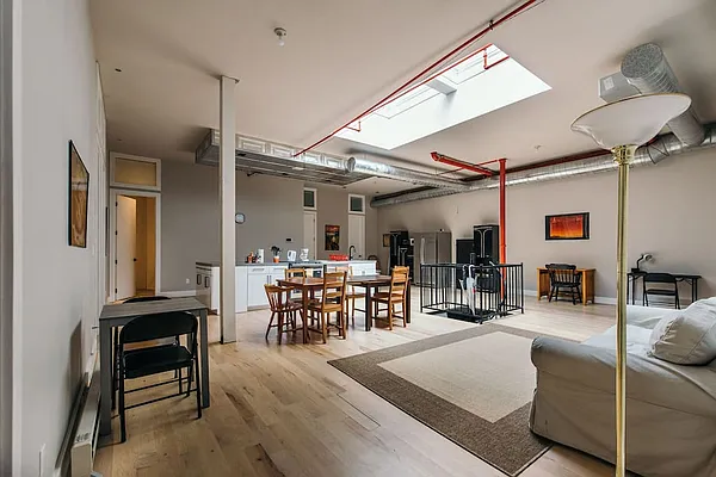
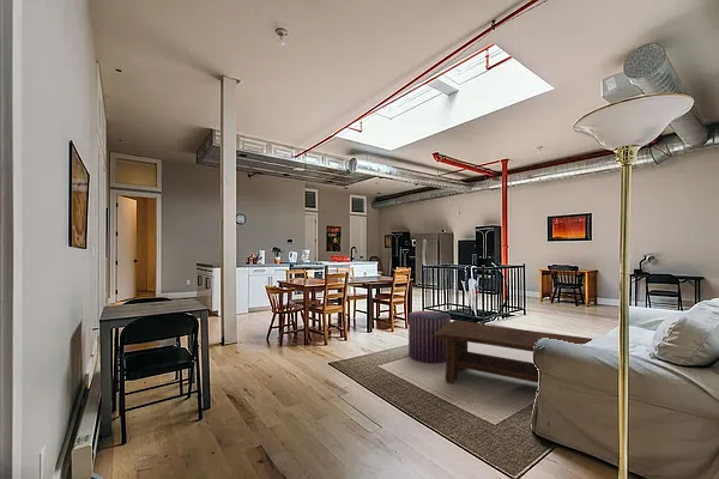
+ coffee table [433,319,593,384]
+ stool [407,310,452,364]
